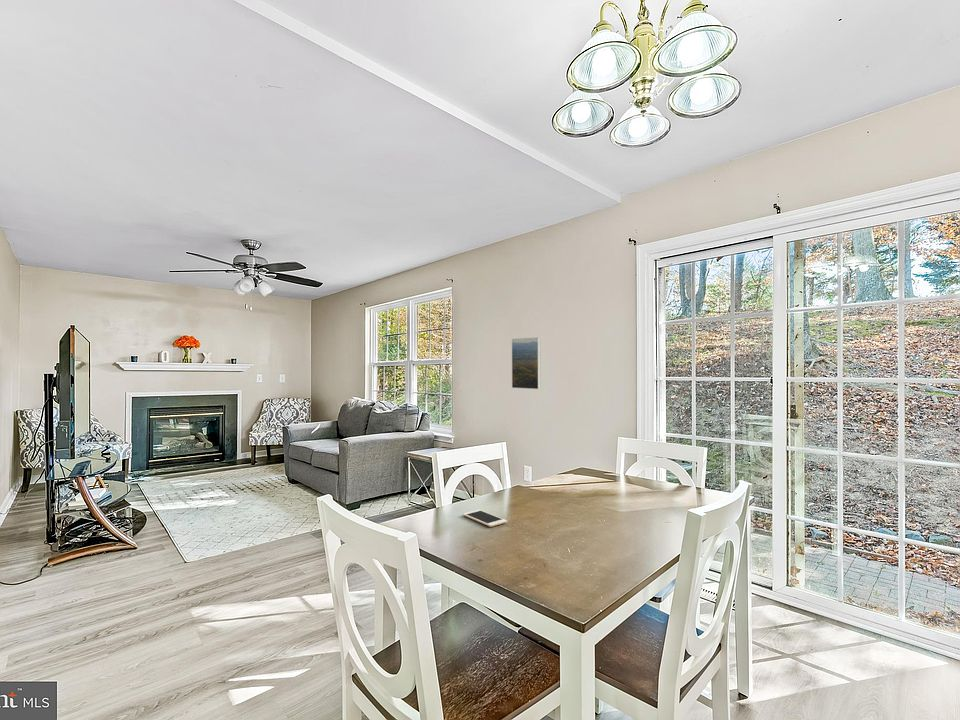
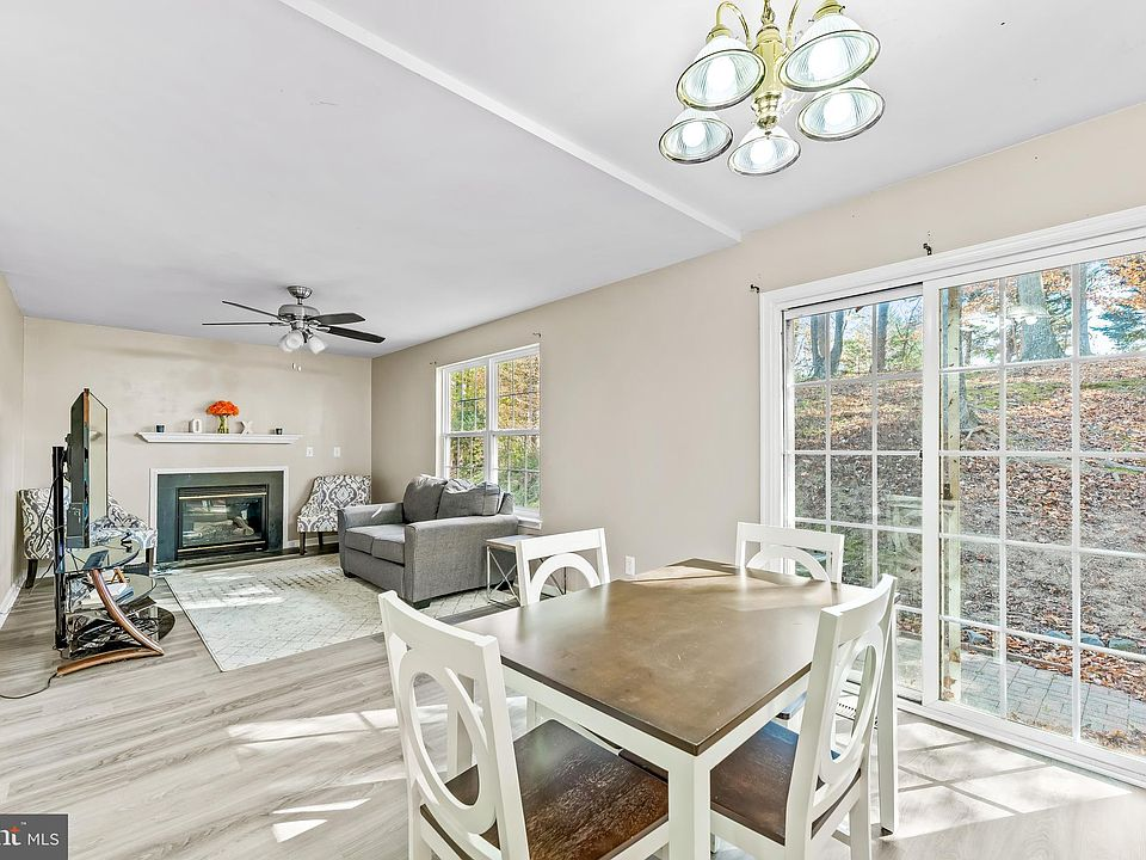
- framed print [511,336,542,390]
- cell phone [462,509,508,528]
